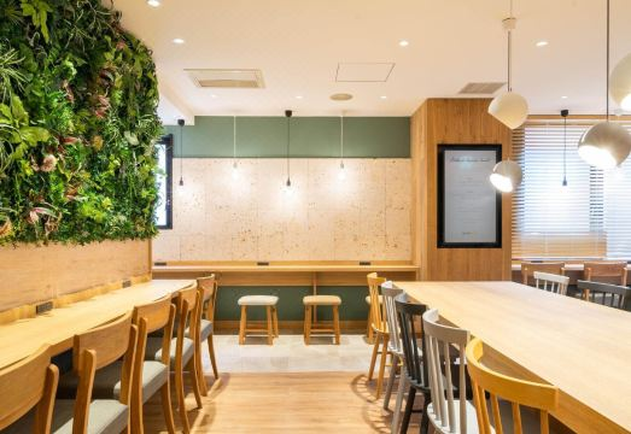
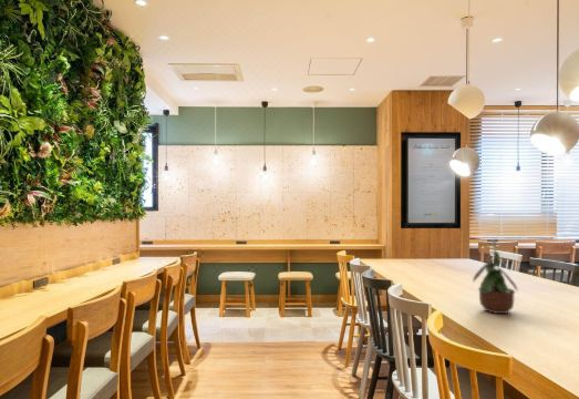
+ potted plant [472,236,519,315]
